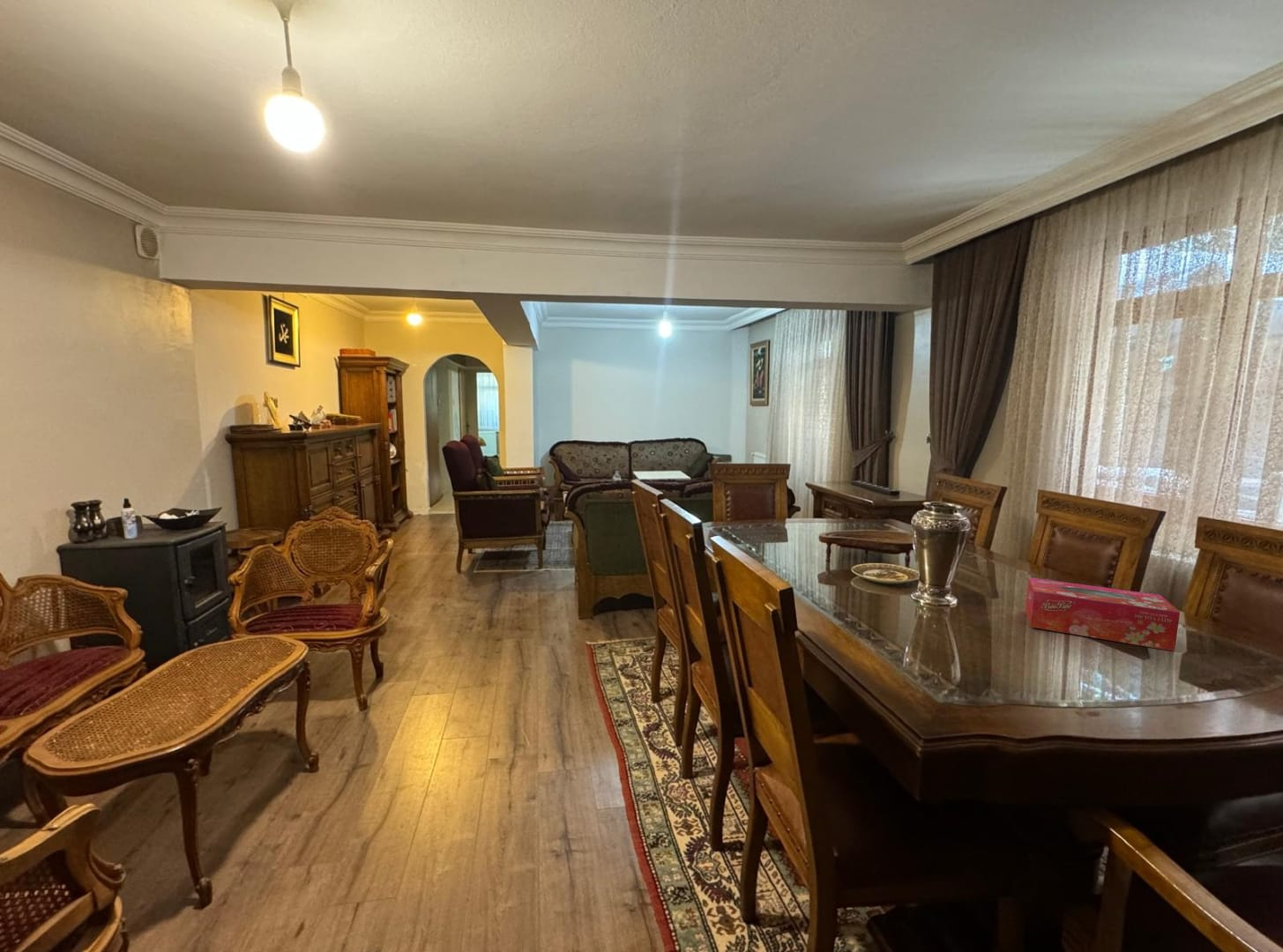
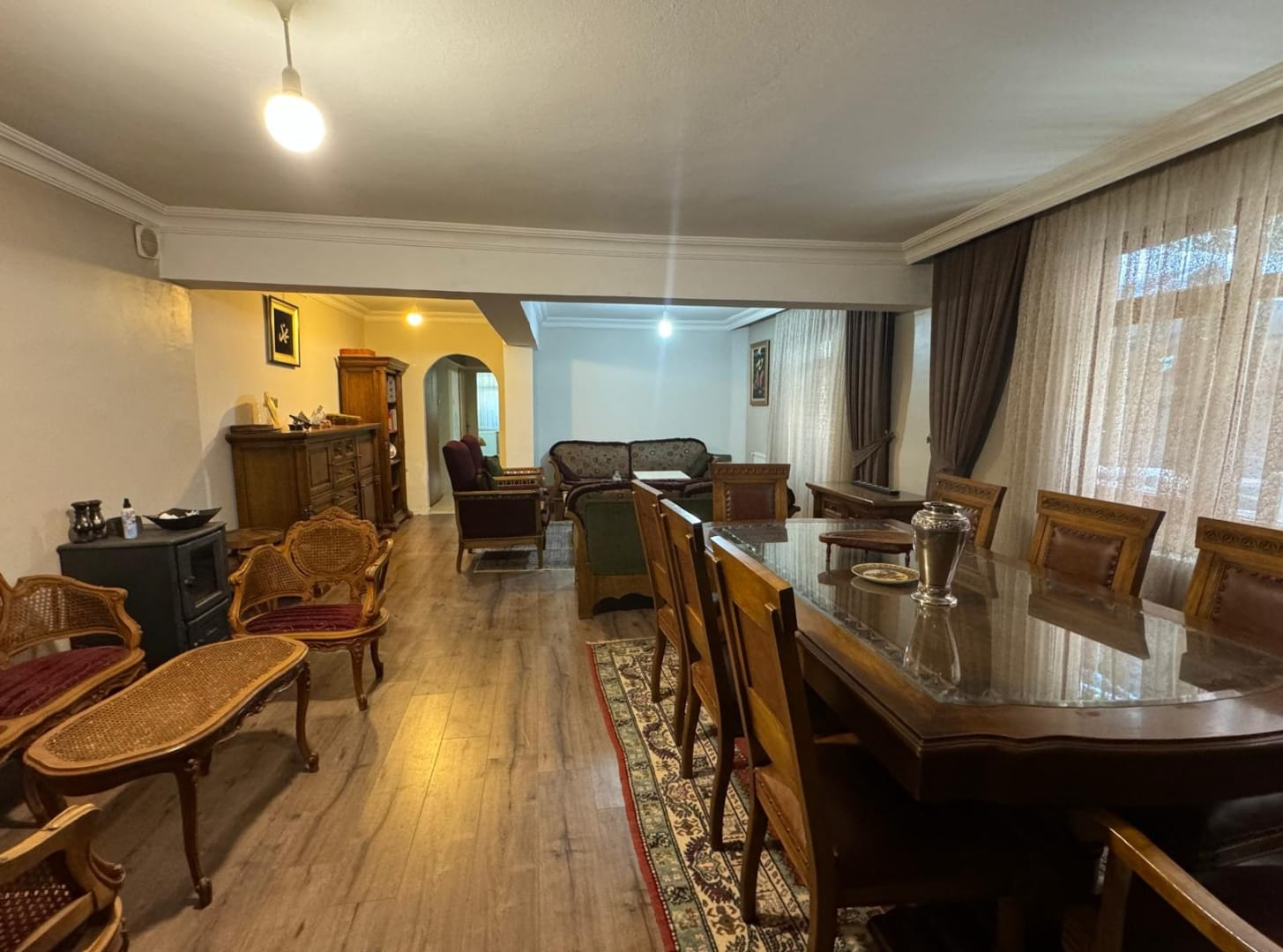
- tissue box [1025,576,1181,652]
